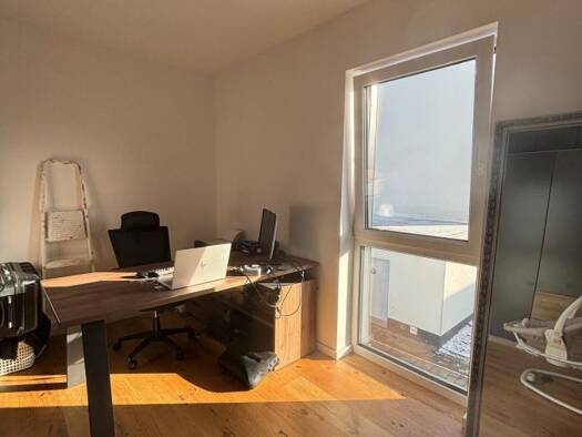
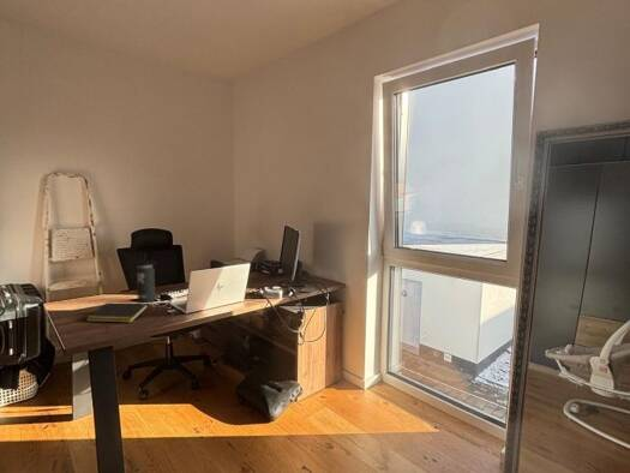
+ thermos bottle [136,252,157,304]
+ notepad [85,303,149,324]
